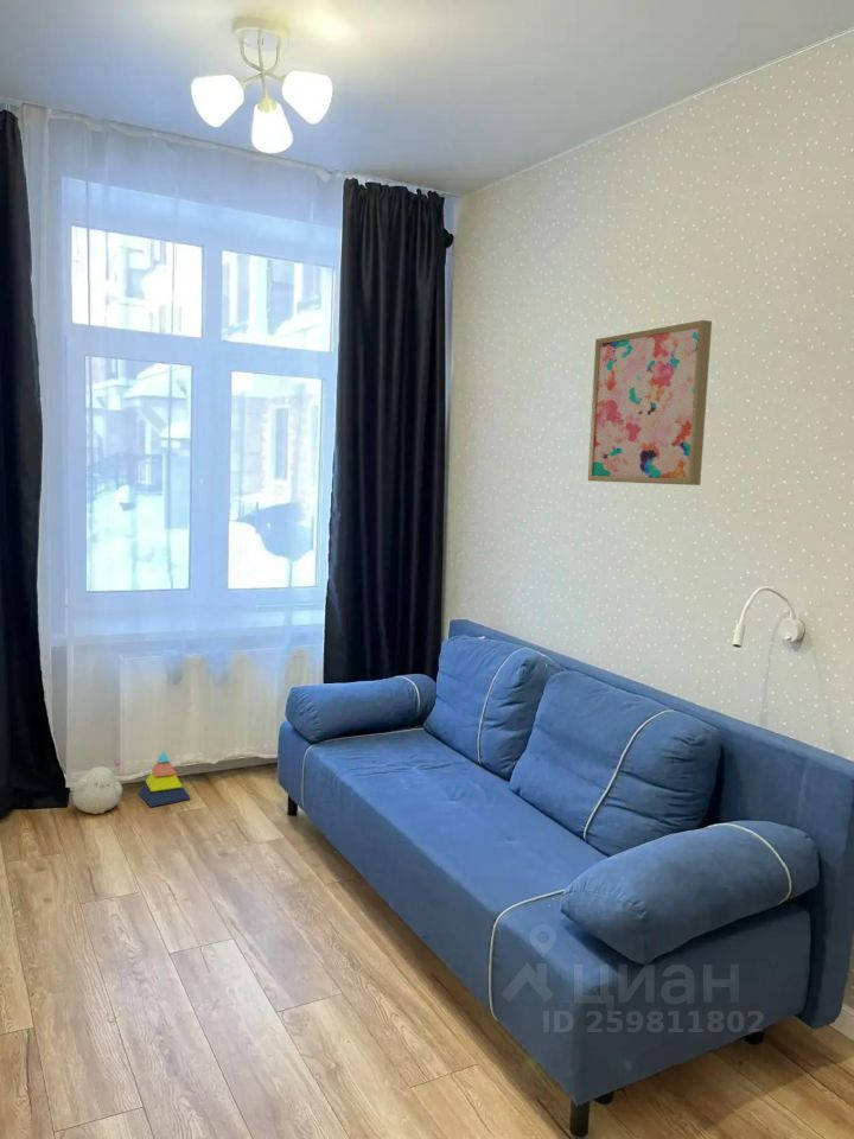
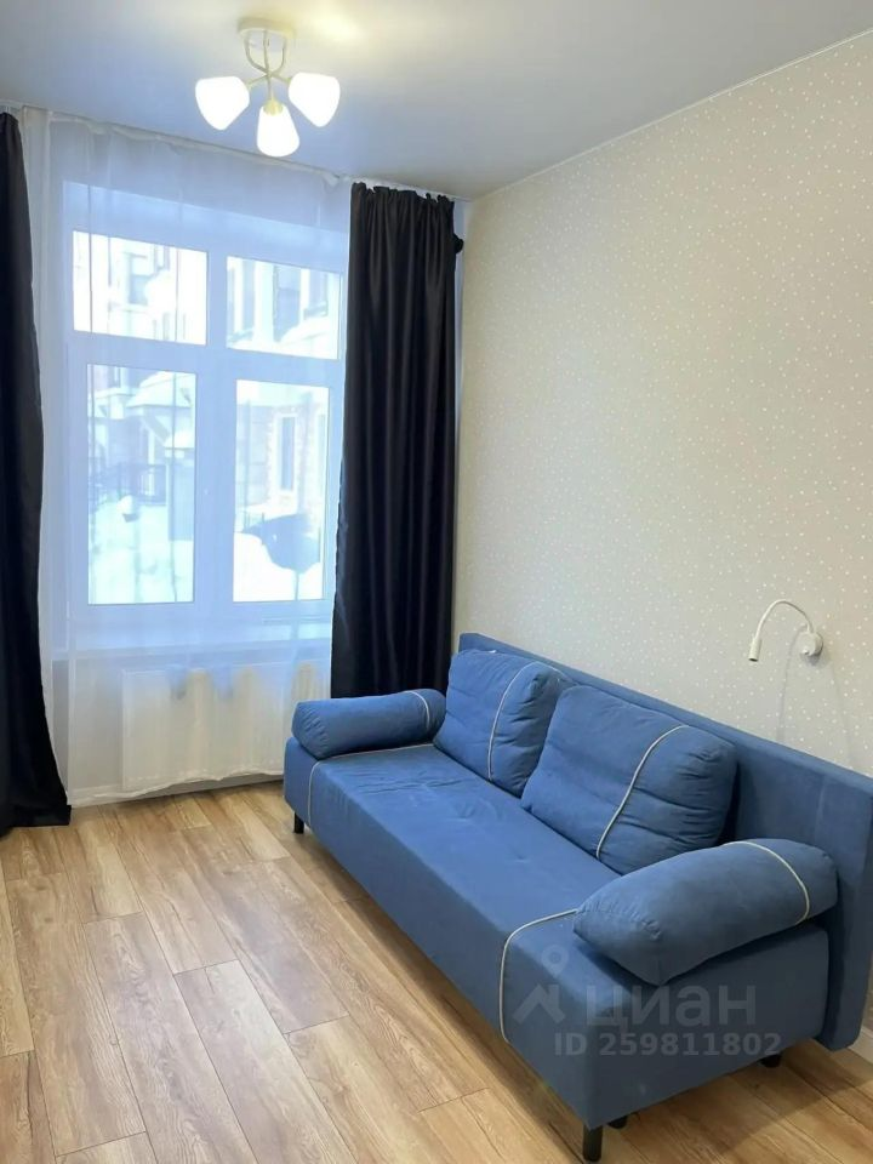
- plush toy [71,759,127,815]
- stacking toy [136,750,191,808]
- wall art [587,319,713,486]
